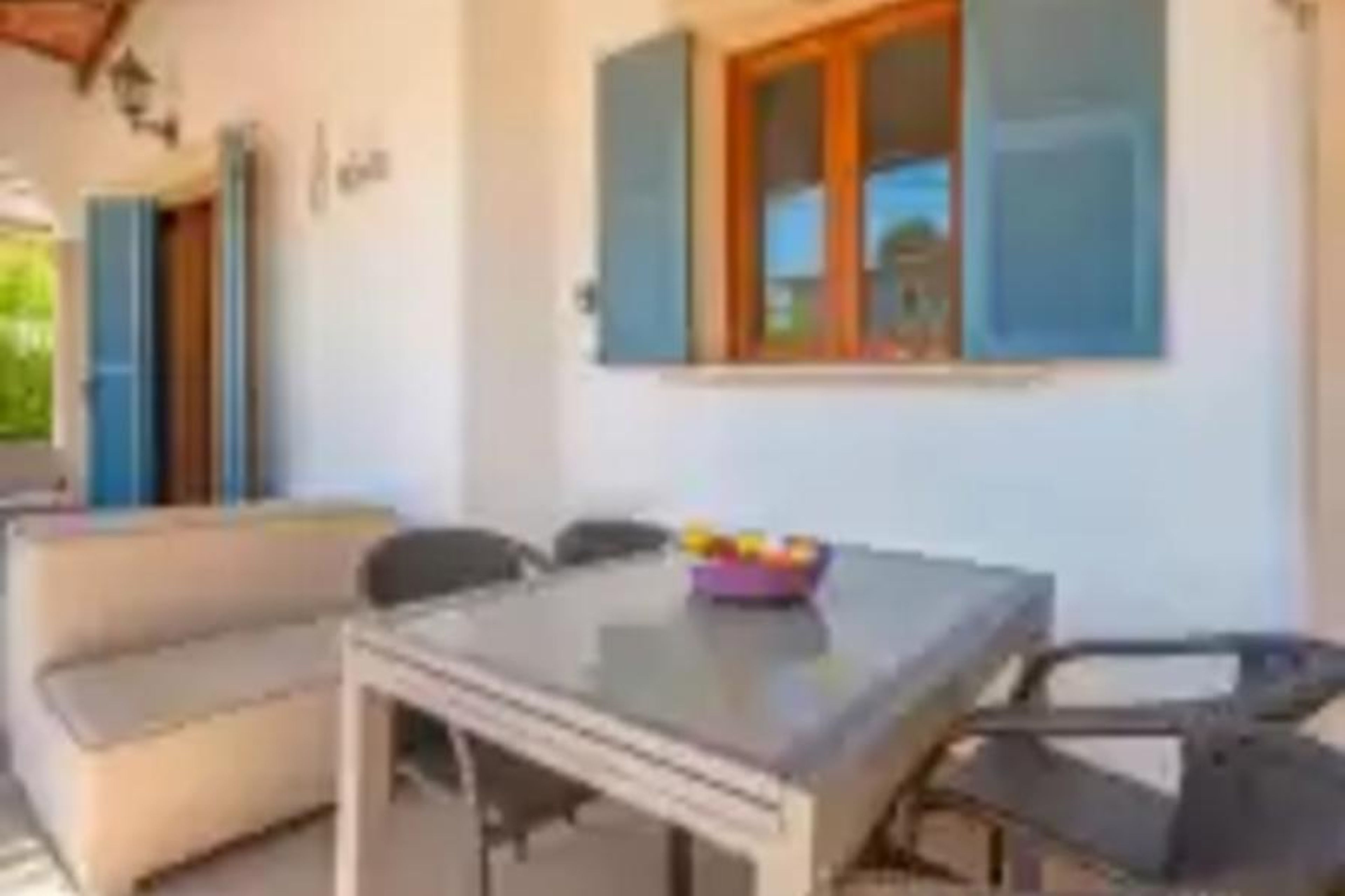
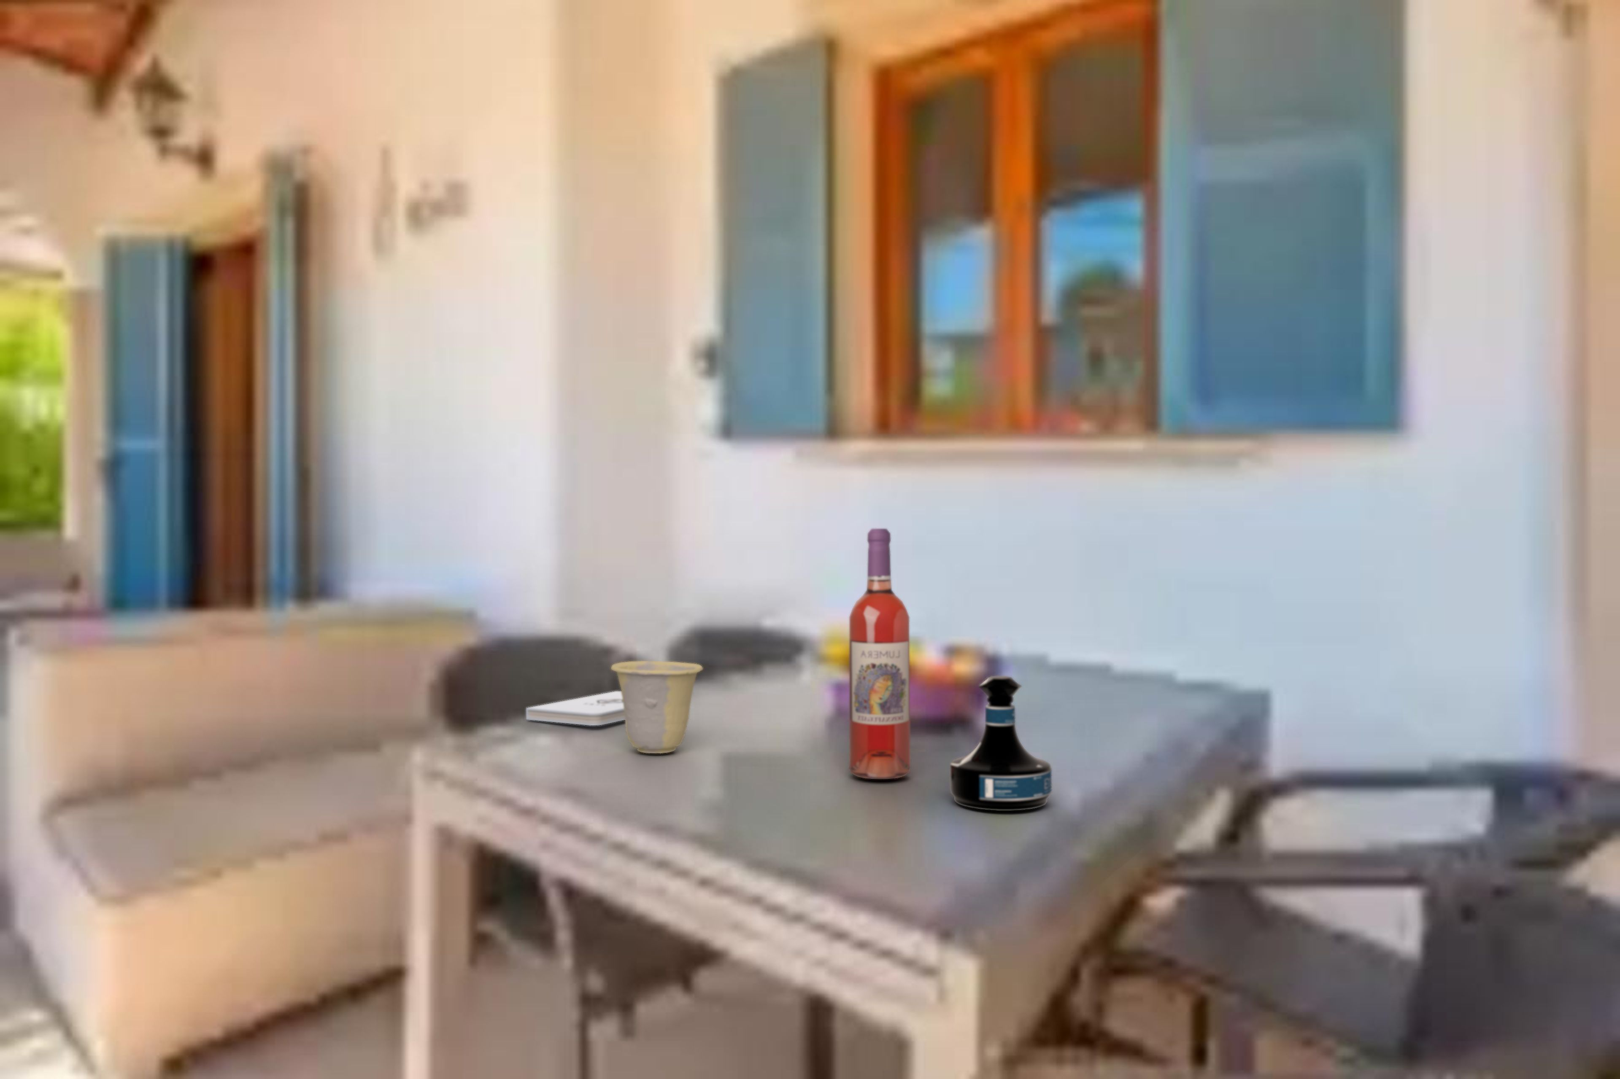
+ wine bottle [849,527,911,779]
+ notepad [525,691,625,726]
+ cup [611,660,703,754]
+ tequila bottle [949,676,1053,812]
